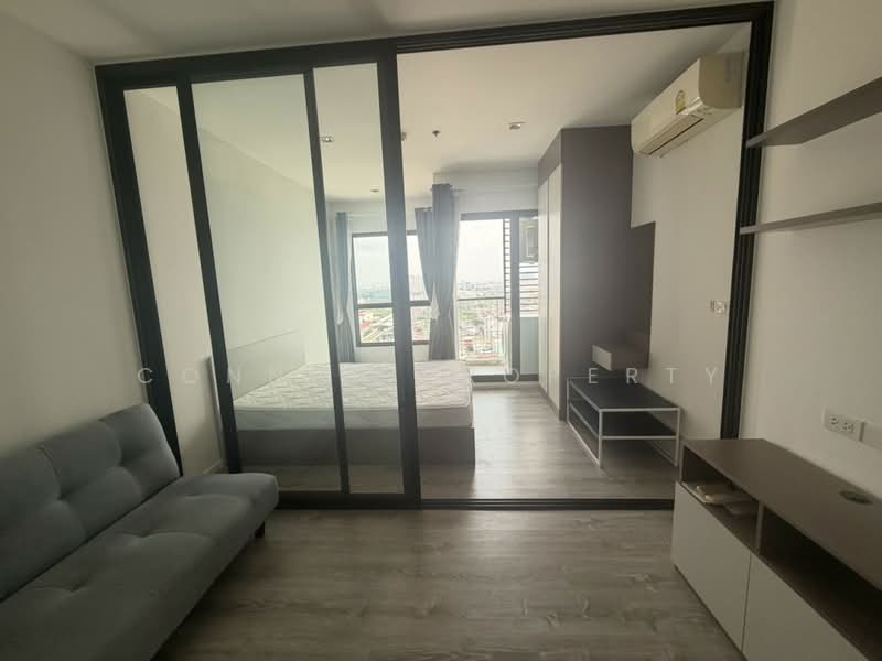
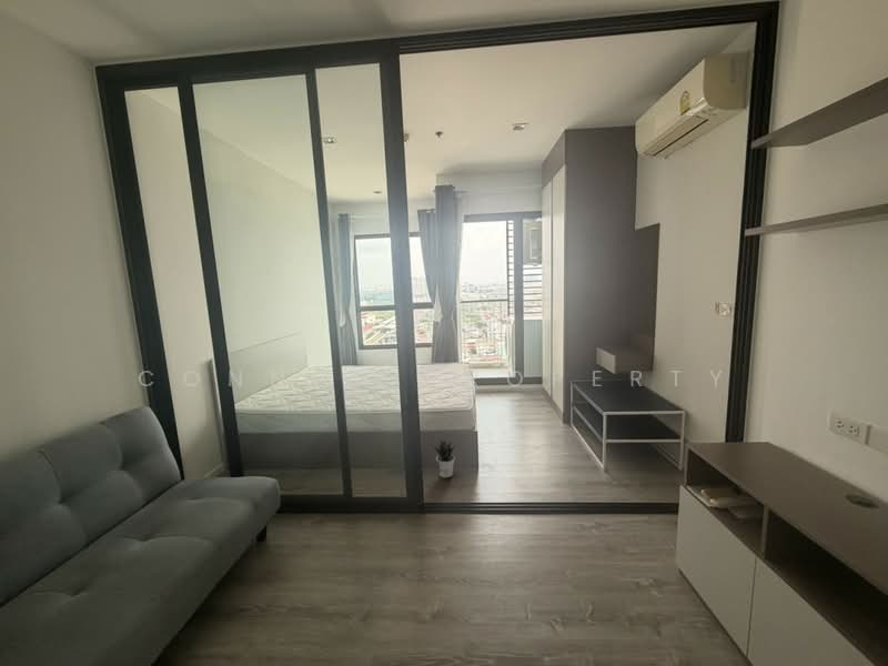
+ potted plant [432,436,457,478]
